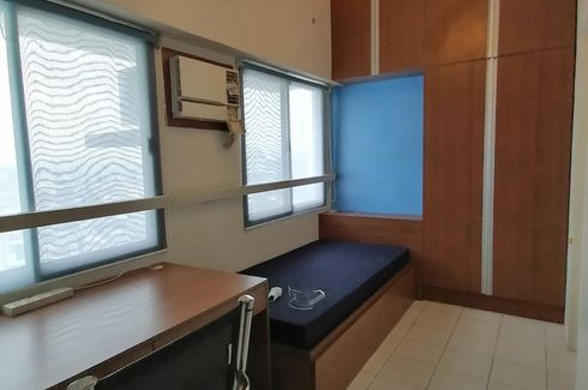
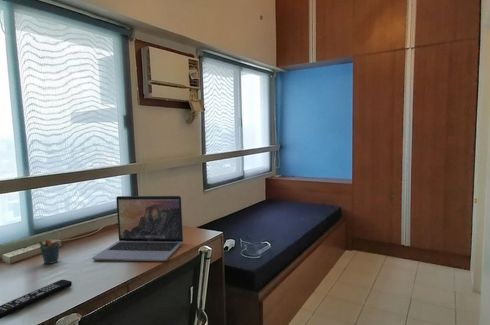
+ remote control [0,279,73,320]
+ laptop [91,195,184,262]
+ pen holder [38,232,61,265]
